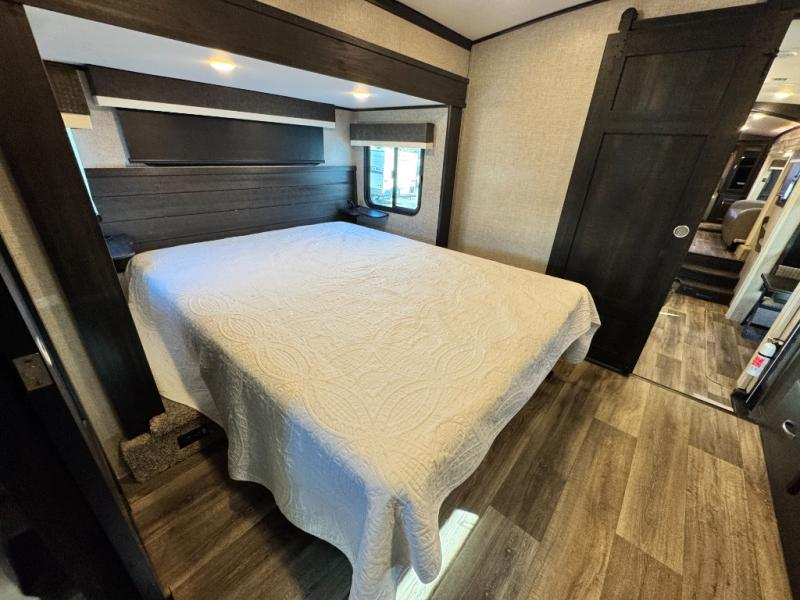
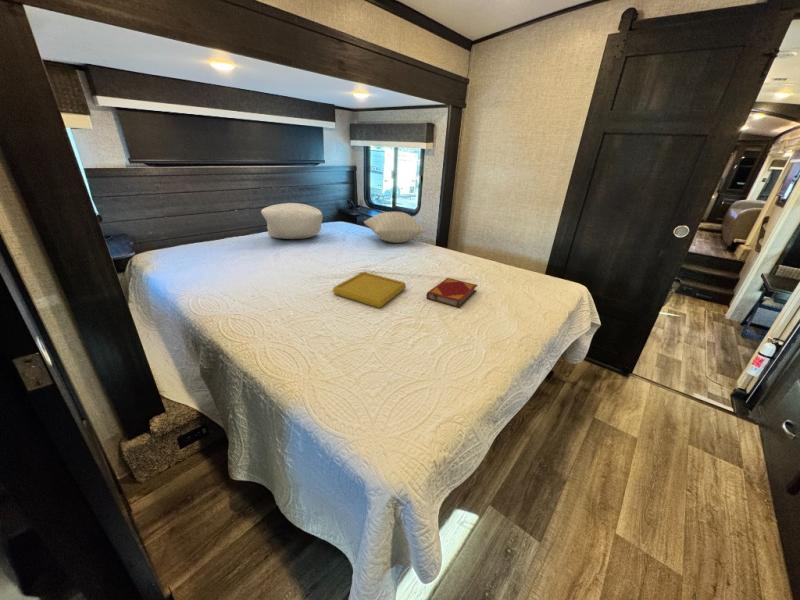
+ serving tray [331,271,407,309]
+ pillow [260,202,324,240]
+ hardback book [425,277,479,309]
+ pillow [363,211,428,244]
